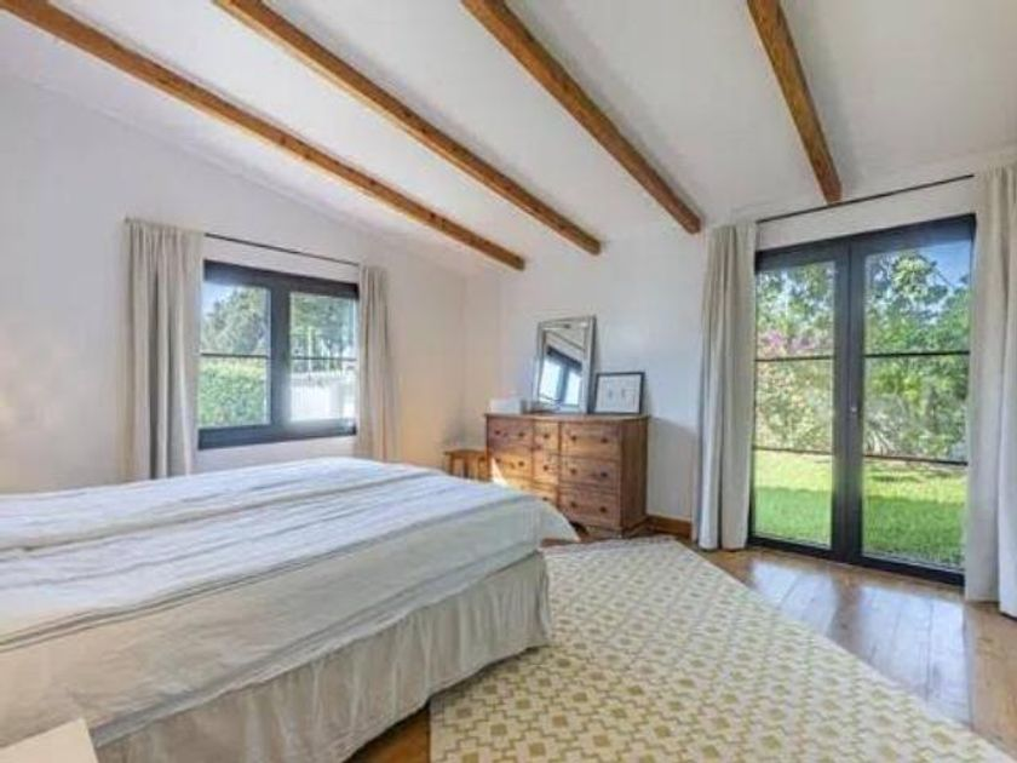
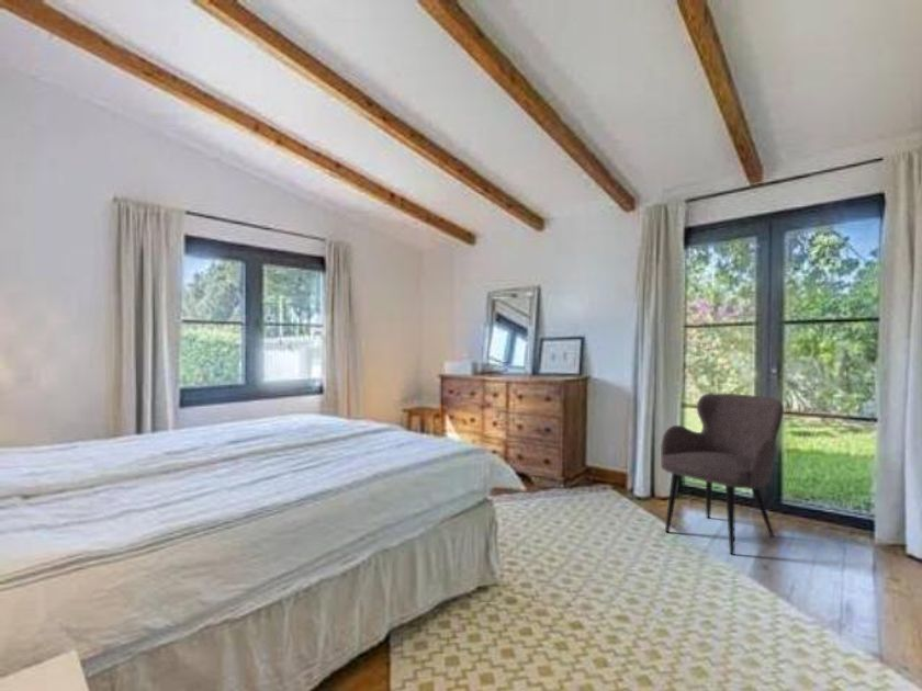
+ armchair [660,393,785,556]
